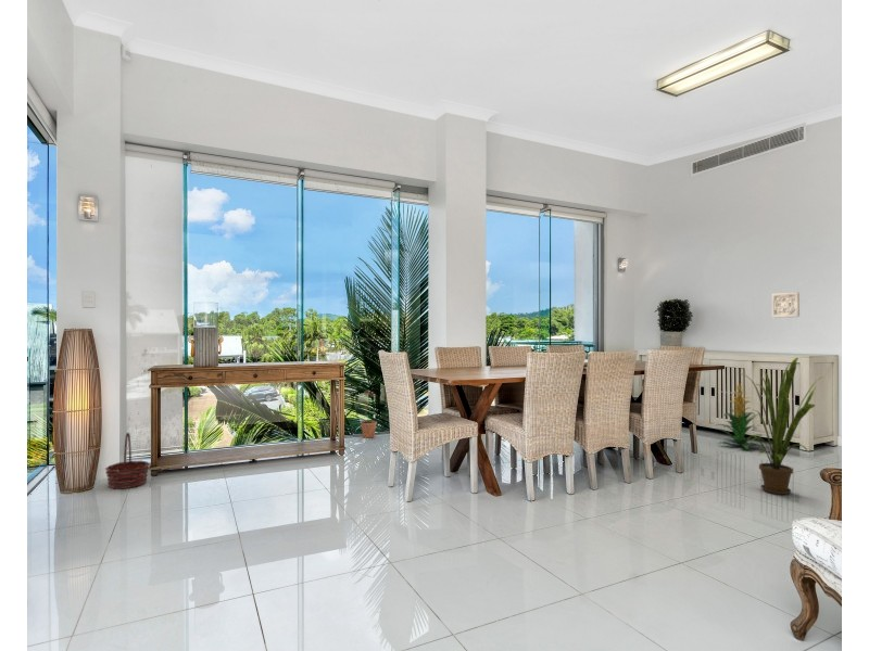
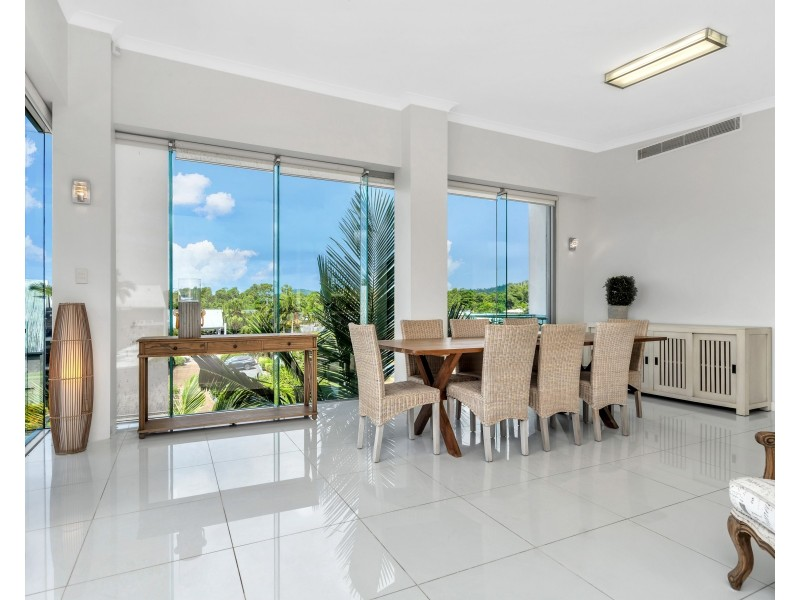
- potted plant [354,390,378,439]
- wall ornament [771,291,801,319]
- basket [104,432,151,490]
- indoor plant [714,383,764,450]
- house plant [739,357,824,496]
